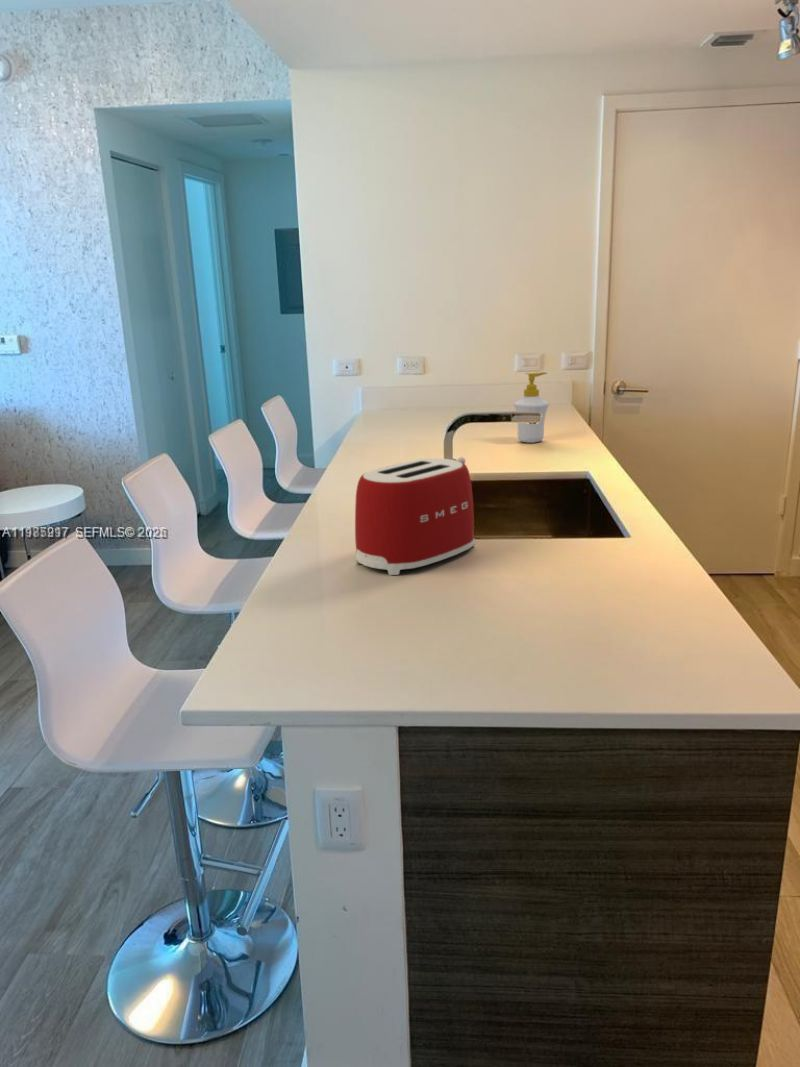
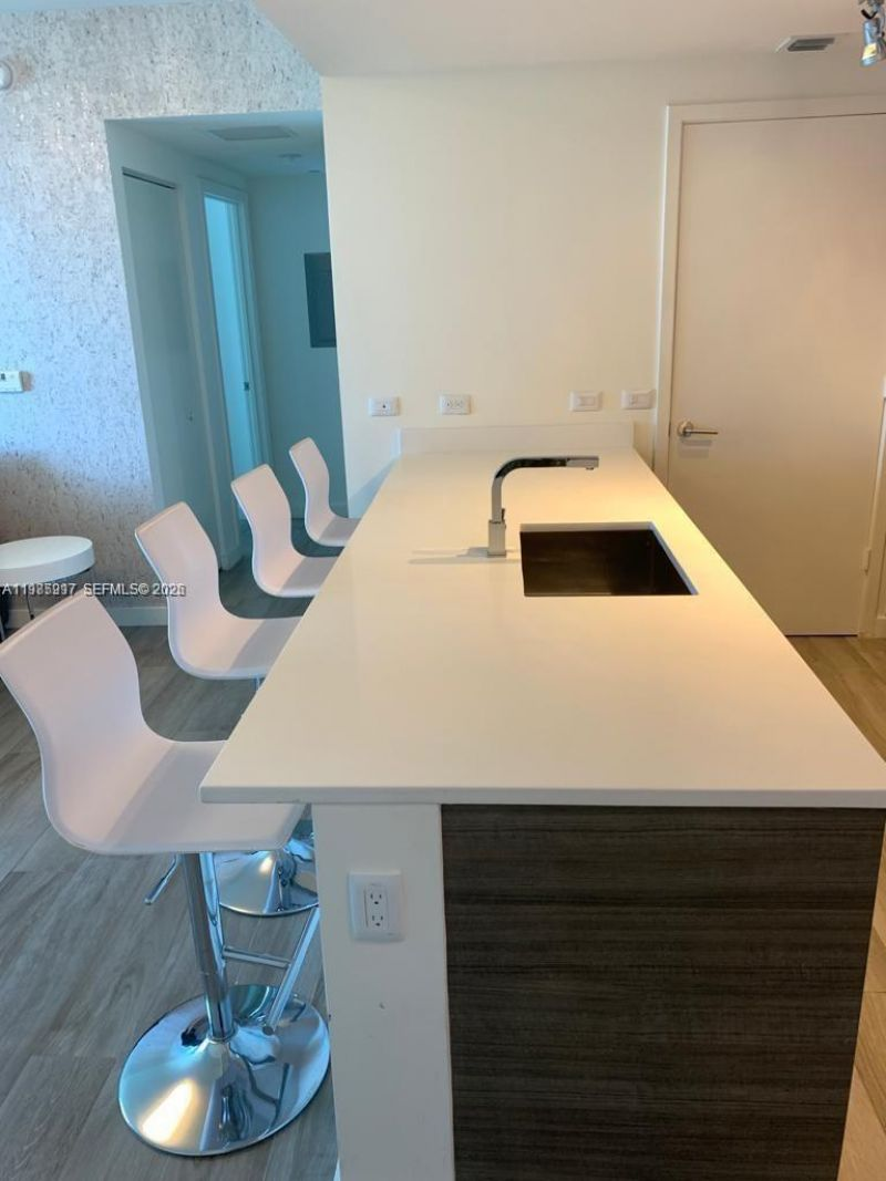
- toaster [354,456,475,576]
- soap bottle [513,371,550,444]
